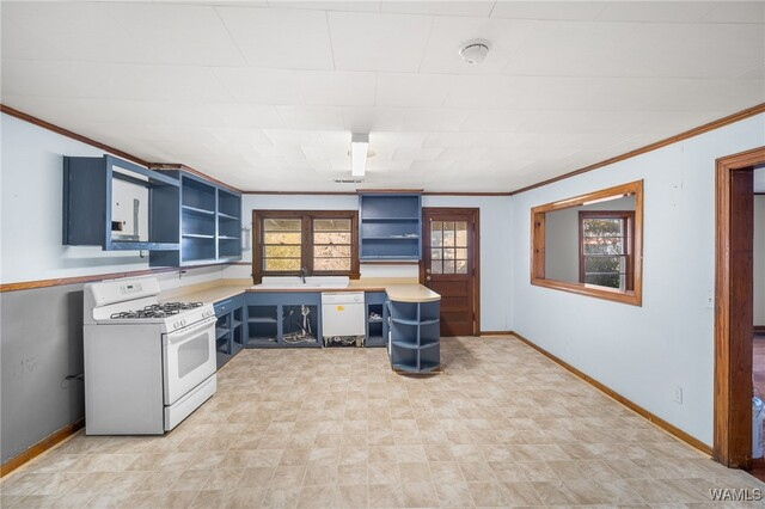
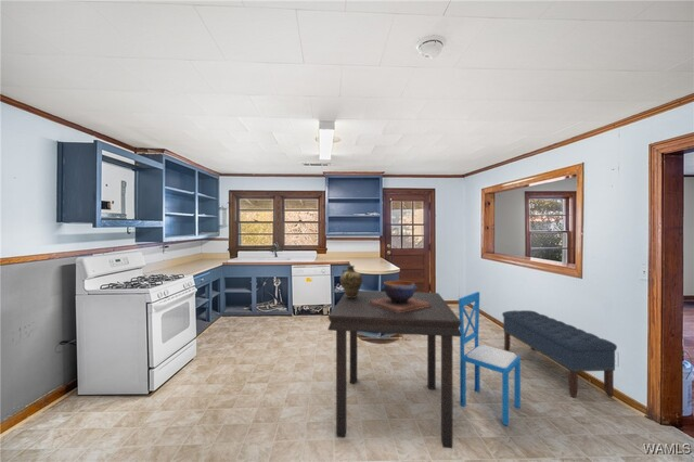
+ dining chair [458,291,522,426]
+ bench [501,309,618,398]
+ dining table [326,290,462,449]
+ decorative bowl [370,280,430,312]
+ jug [339,265,363,297]
